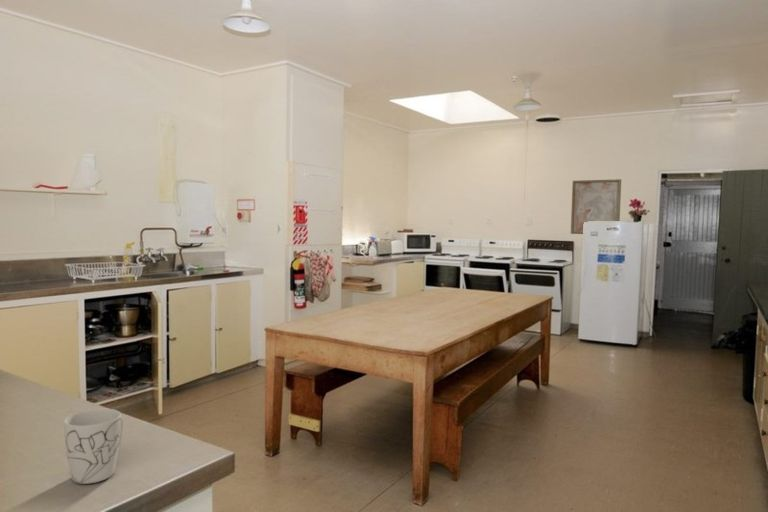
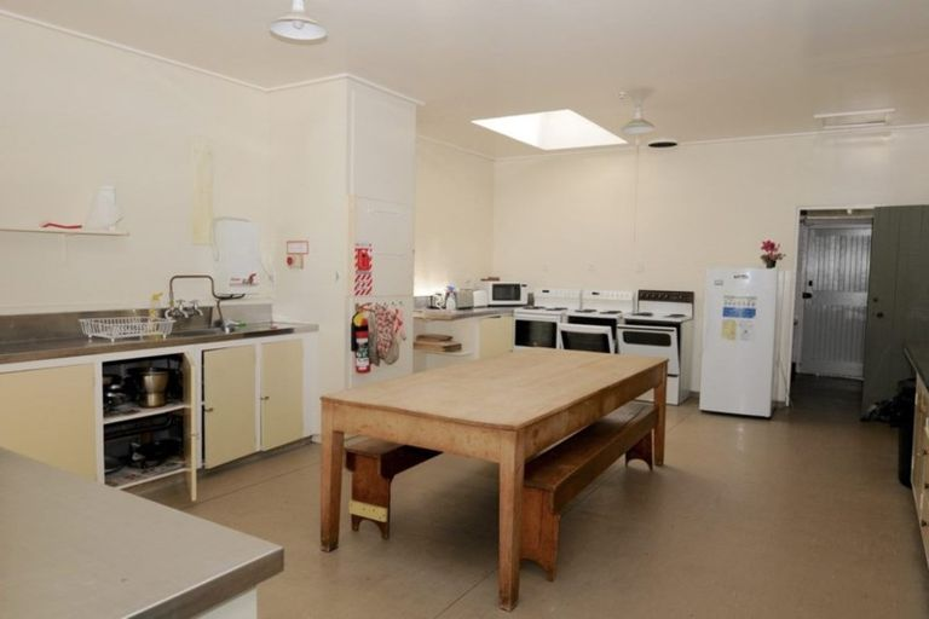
- wall art [570,178,622,235]
- mug [63,408,124,485]
